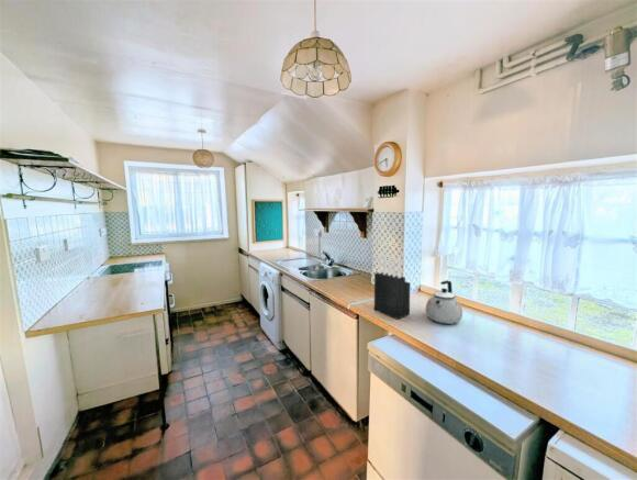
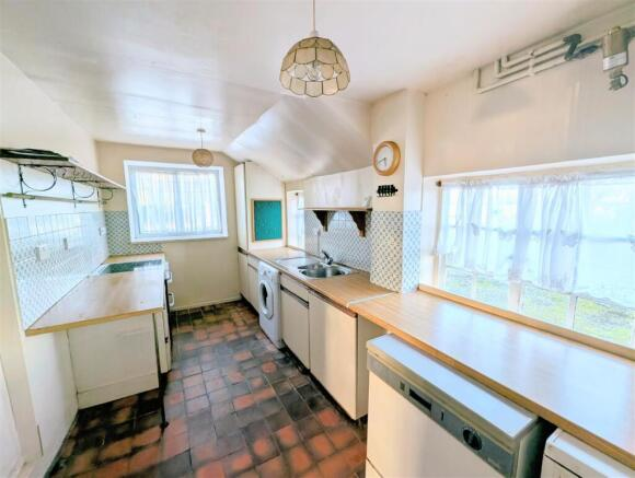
- kettle [425,279,463,325]
- knife block [373,253,412,321]
